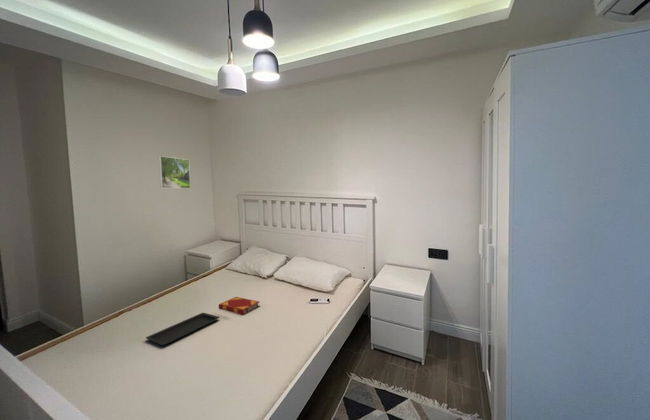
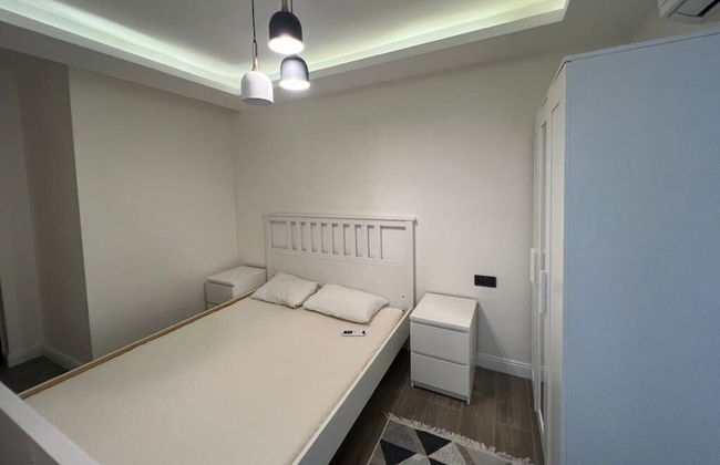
- serving tray [145,312,221,346]
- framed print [158,155,191,189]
- hardback book [218,296,260,316]
